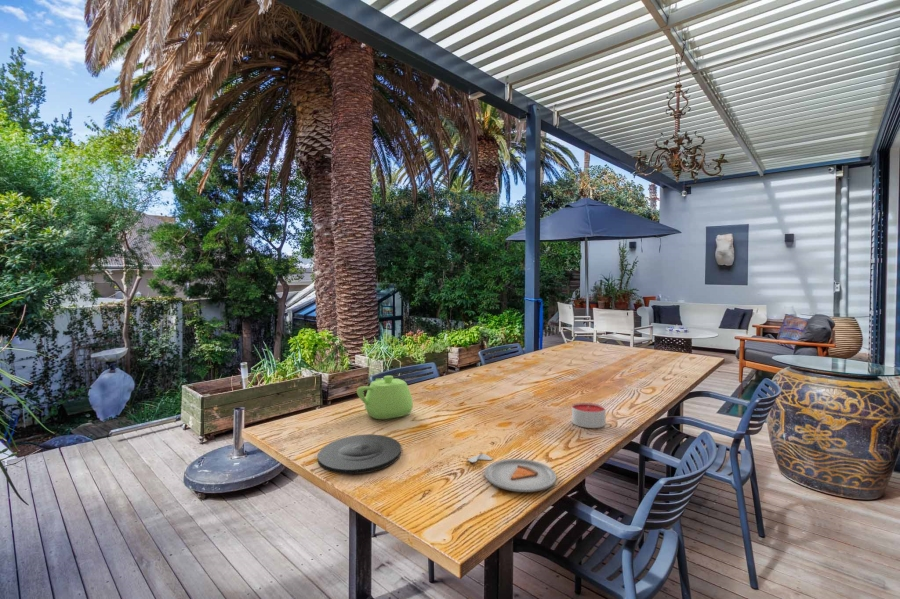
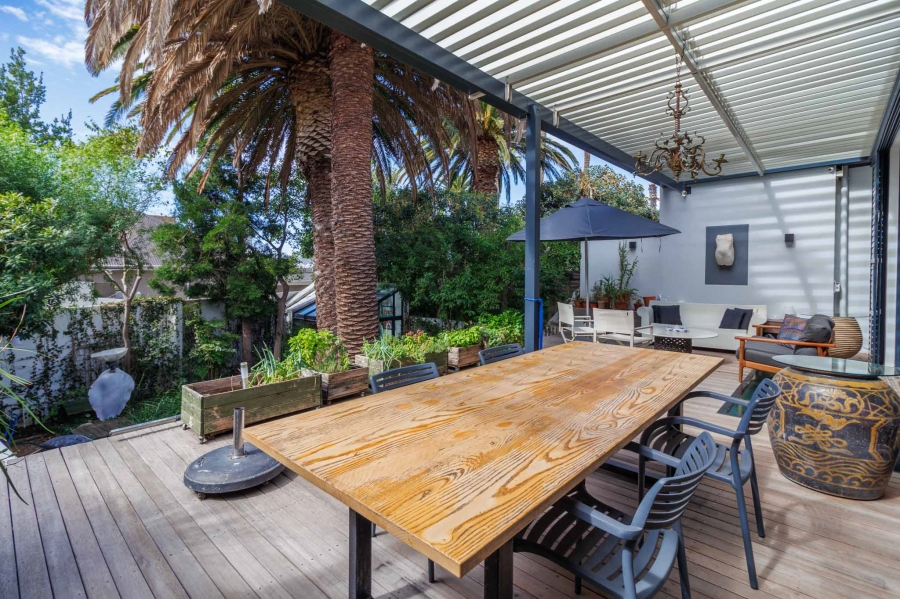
- dinner plate [466,453,557,493]
- teapot [356,375,414,420]
- candle [571,402,606,429]
- plate [317,433,402,475]
